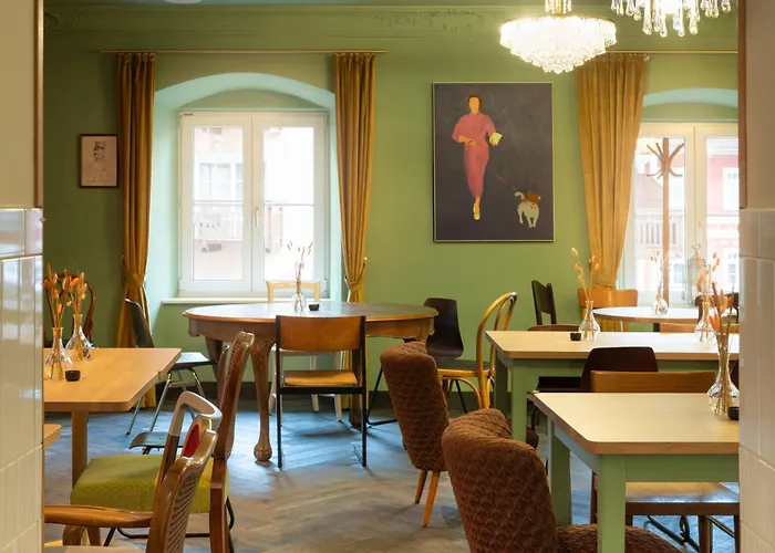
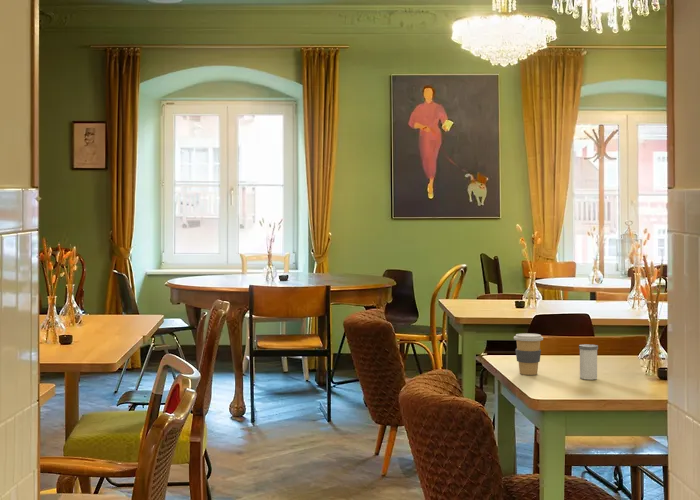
+ salt shaker [578,343,599,381]
+ coffee cup [513,332,544,376]
